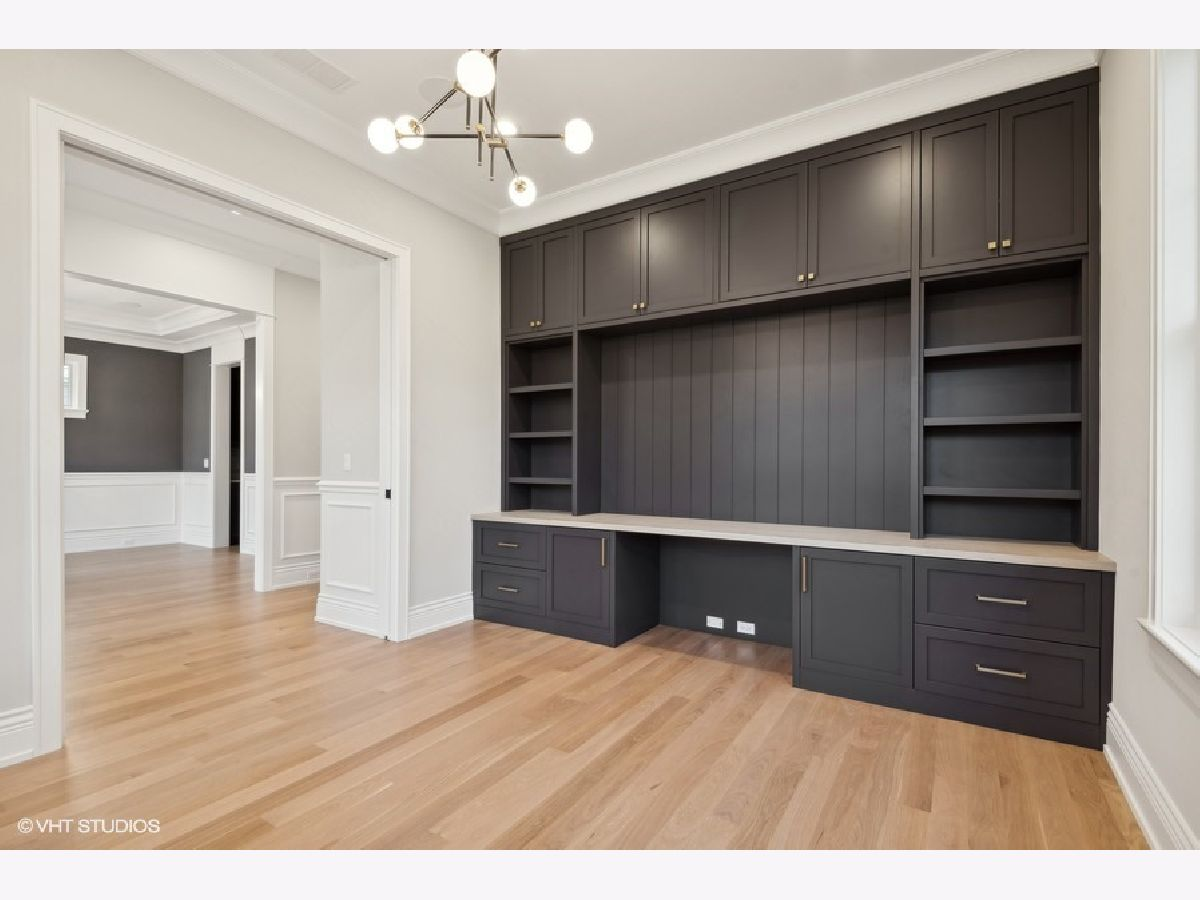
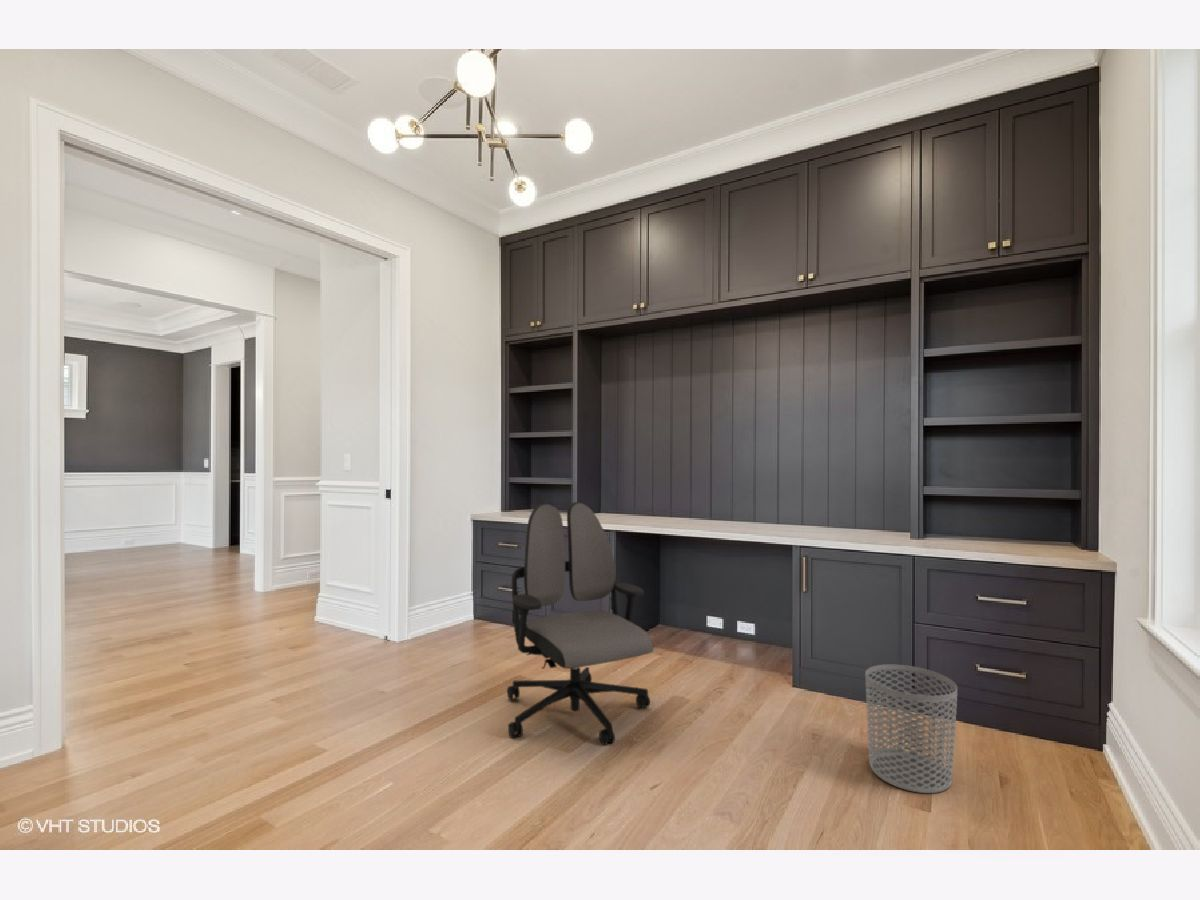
+ waste bin [864,664,958,794]
+ office chair [506,501,654,746]
